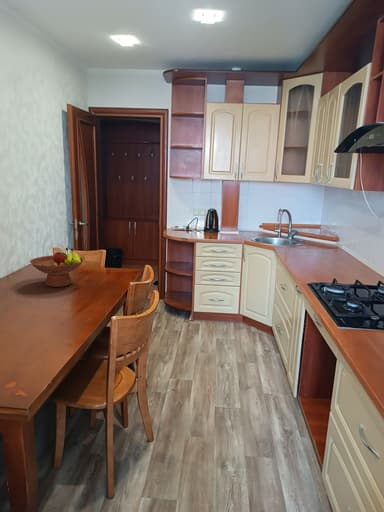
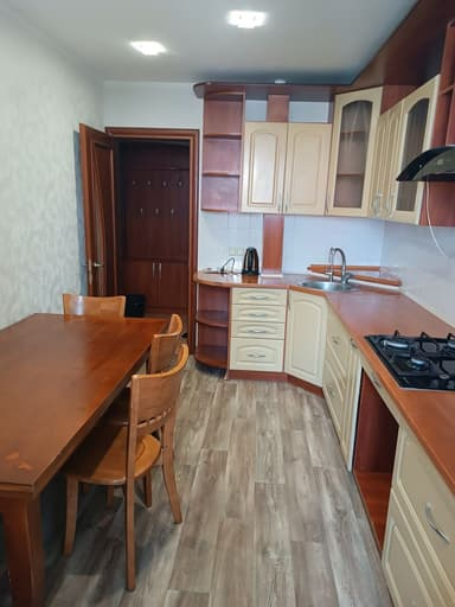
- fruit bowl [29,247,85,288]
